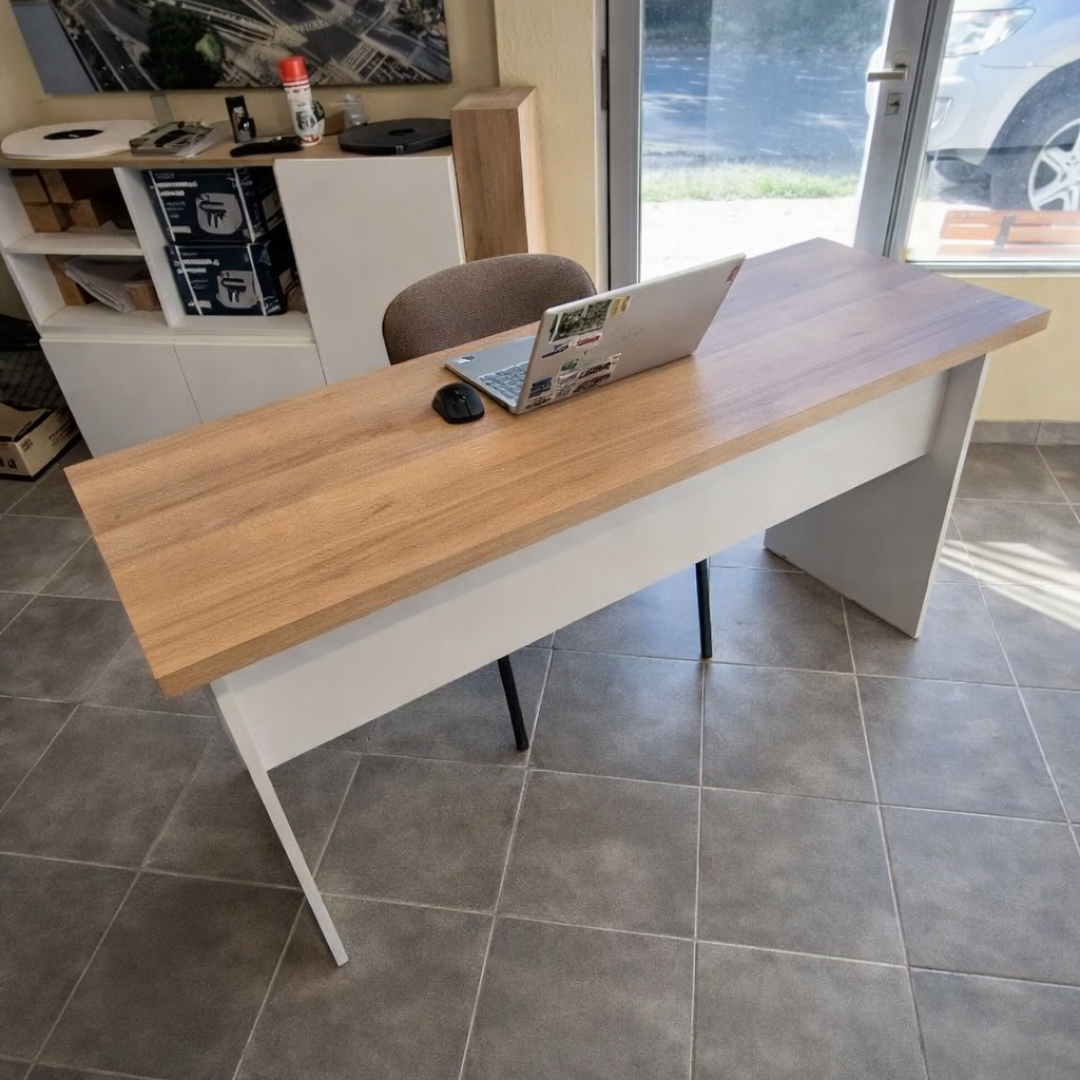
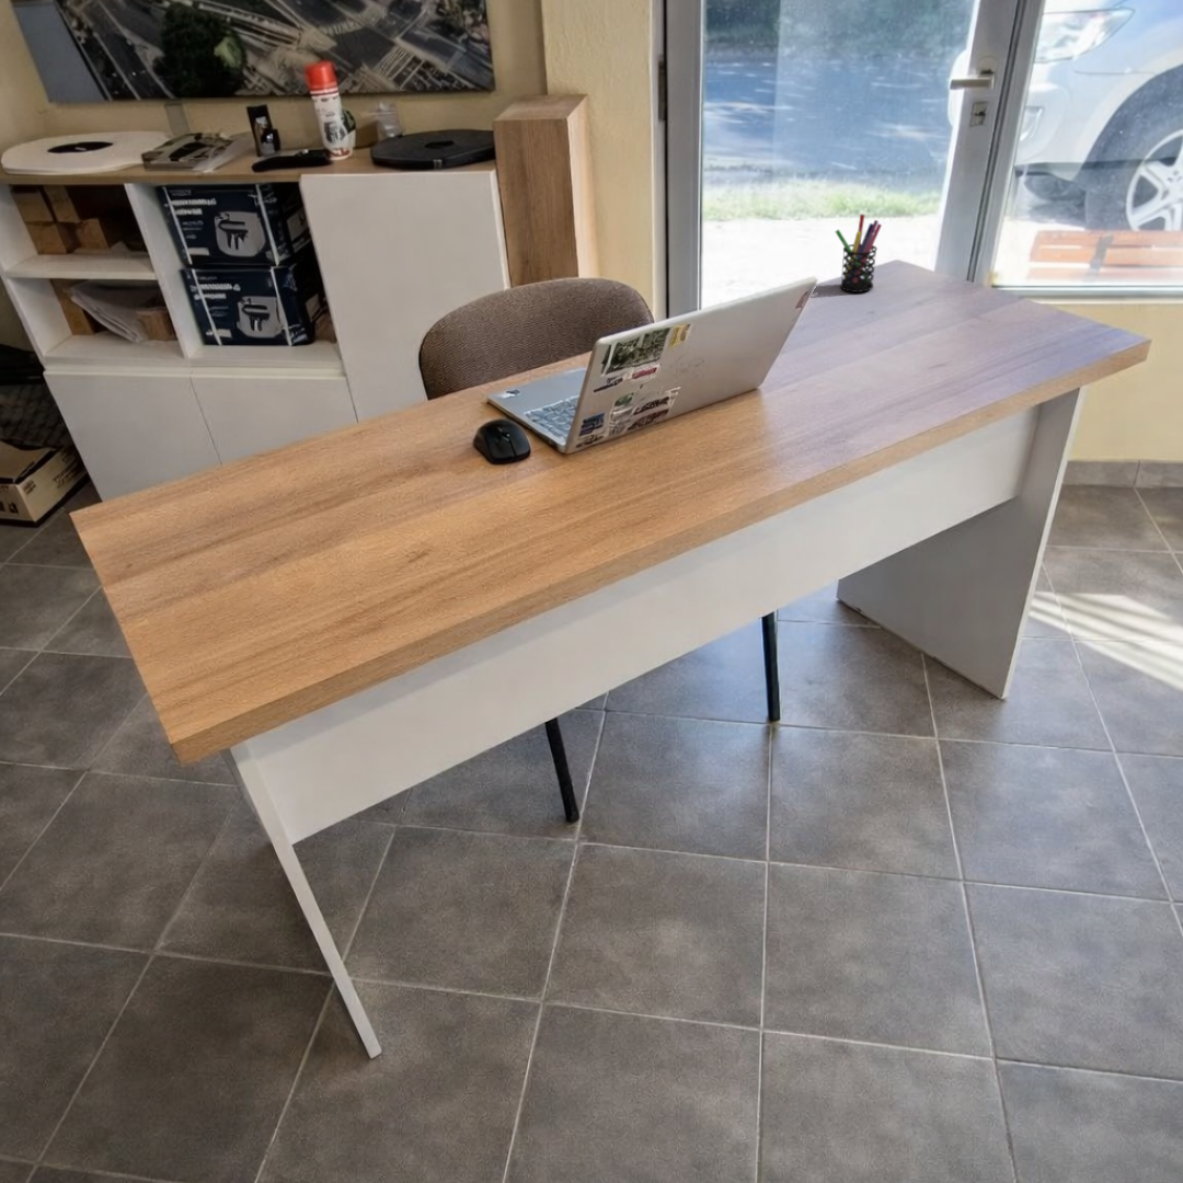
+ pen holder [835,214,883,294]
